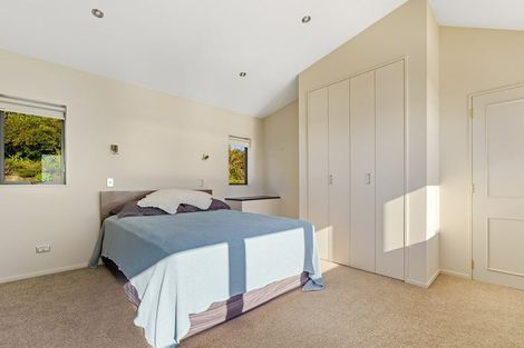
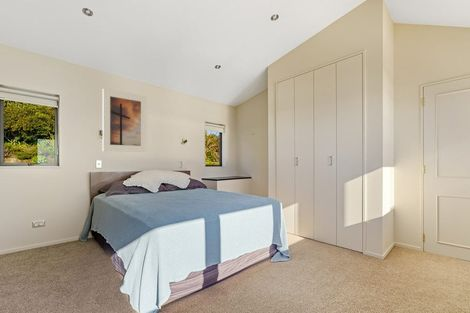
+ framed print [102,88,148,153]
